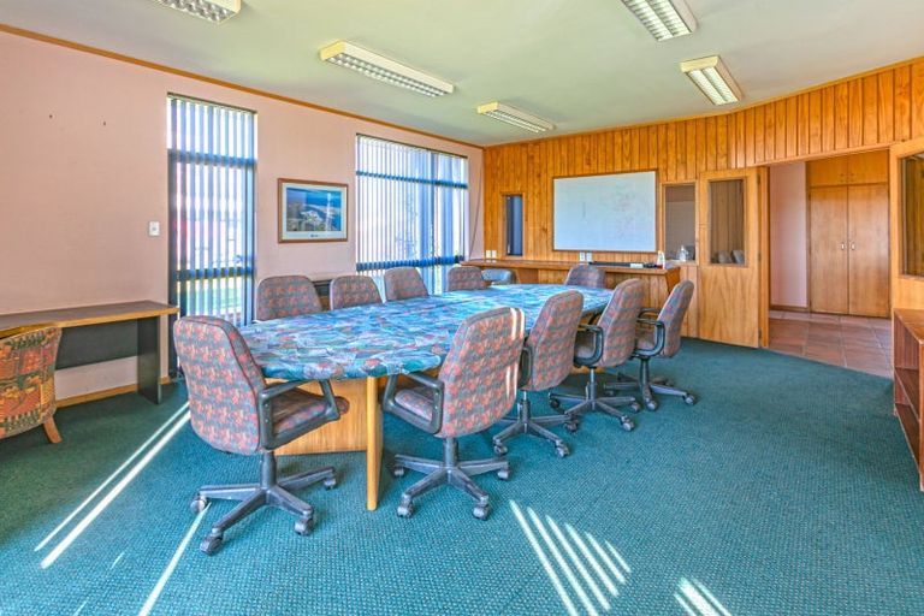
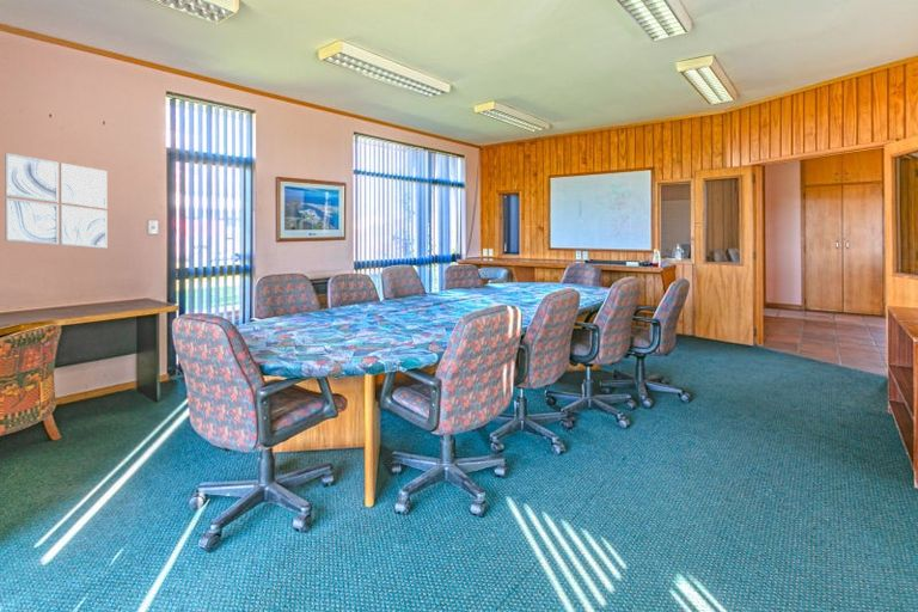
+ wall art [4,152,109,250]
